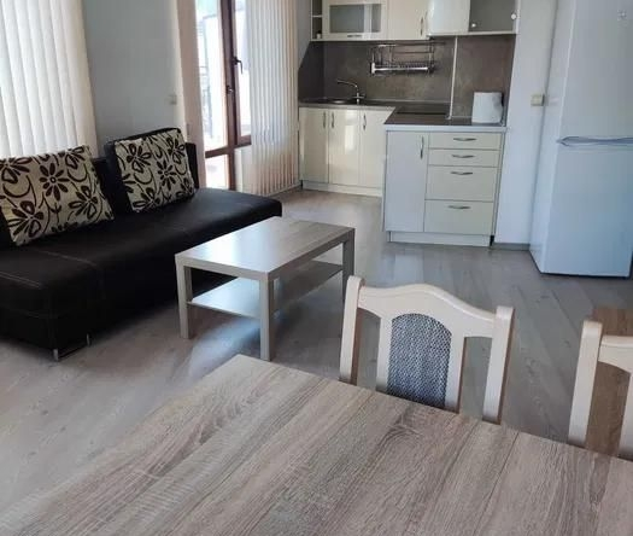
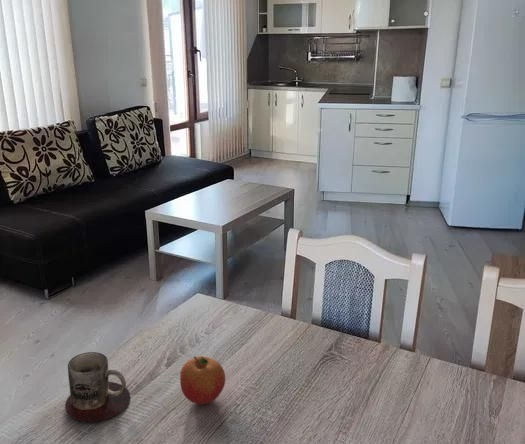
+ mug [64,351,131,422]
+ fruit [179,355,226,405]
